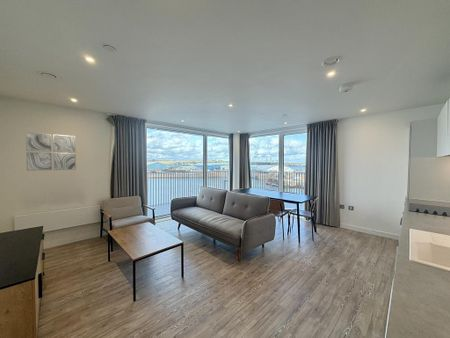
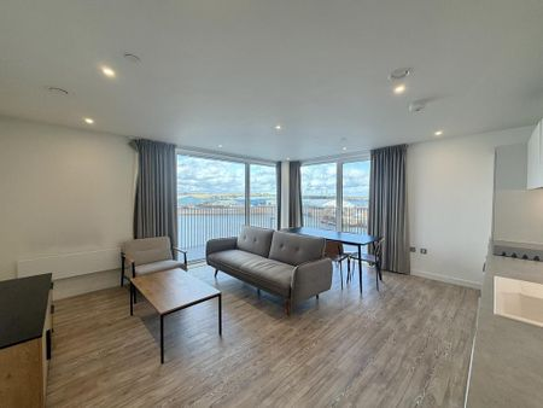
- wall art [25,131,77,172]
